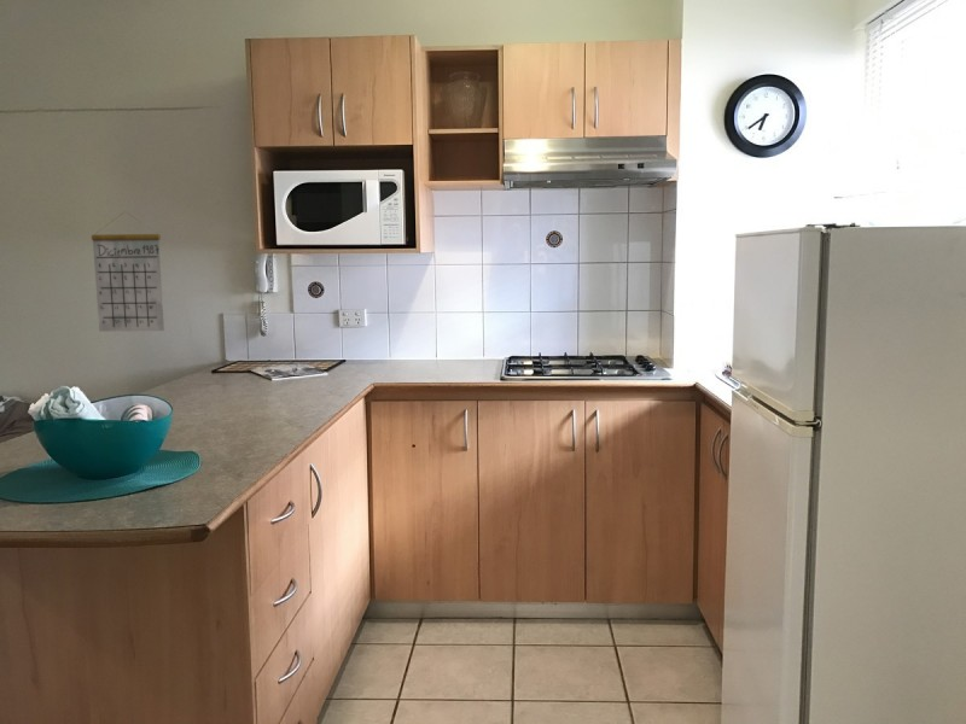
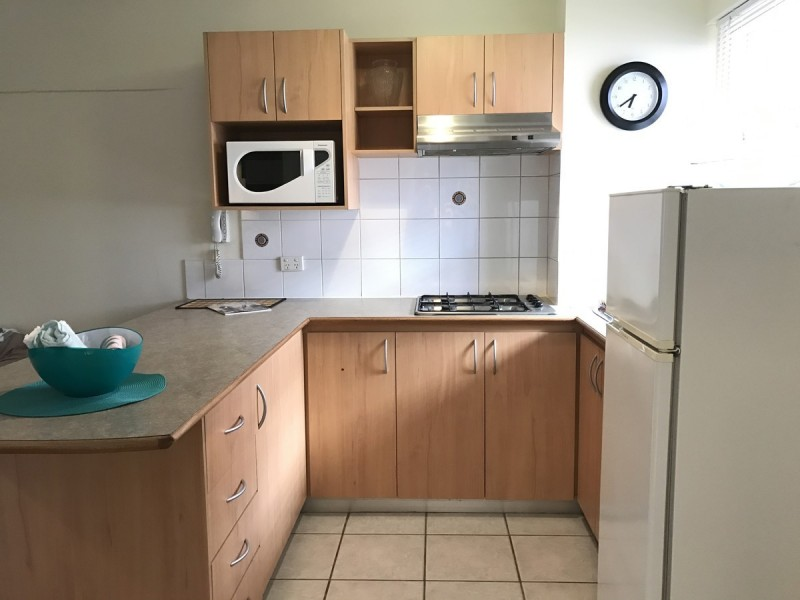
- calendar [91,210,165,333]
